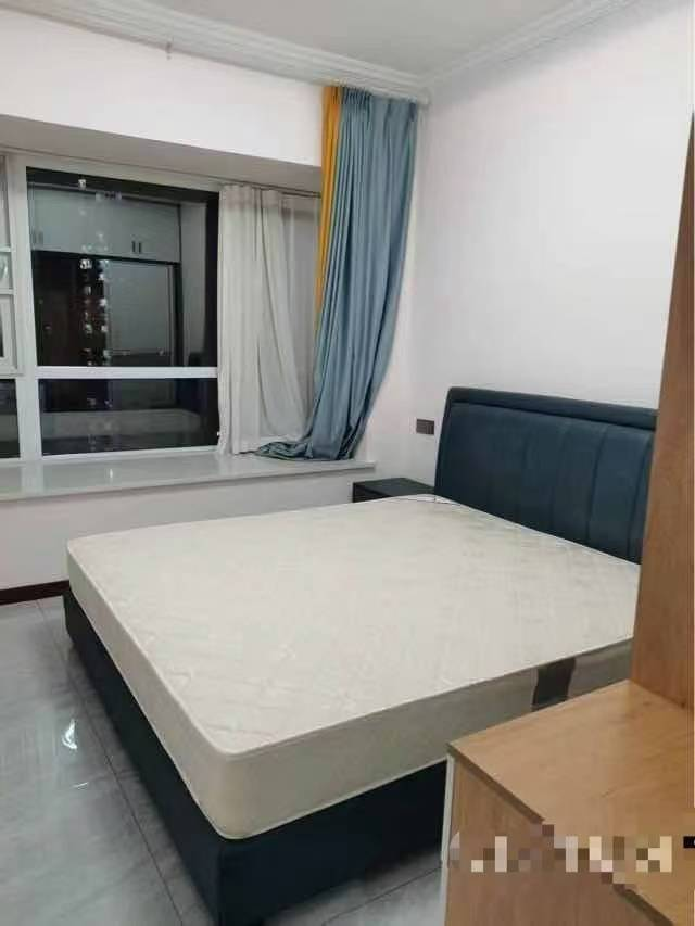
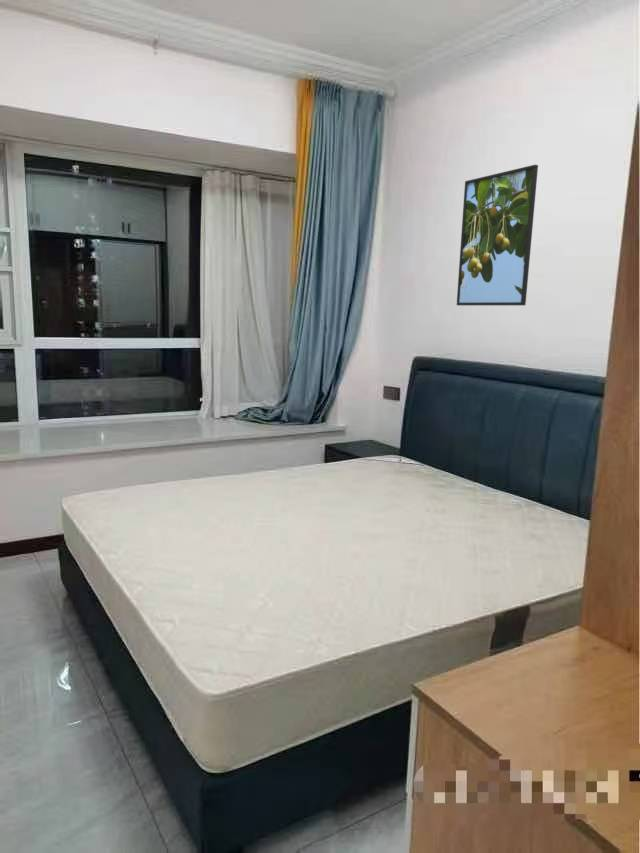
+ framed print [456,164,539,306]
